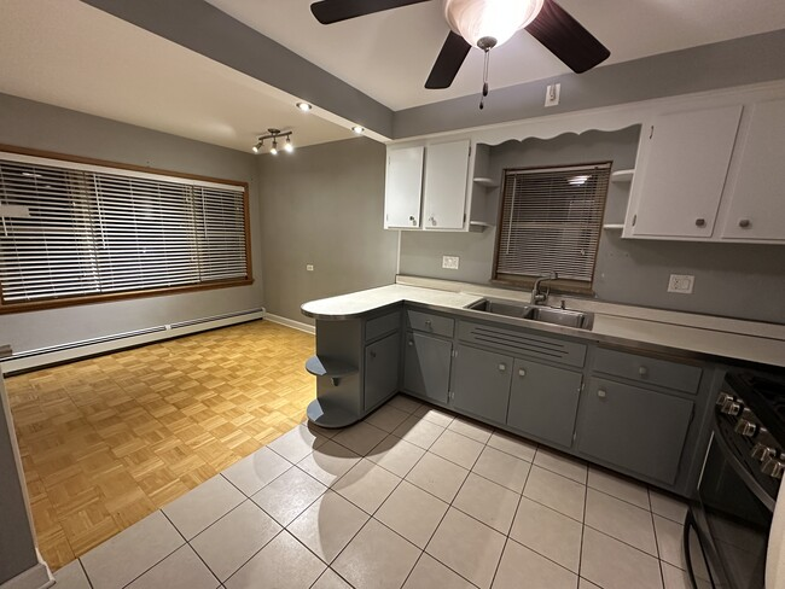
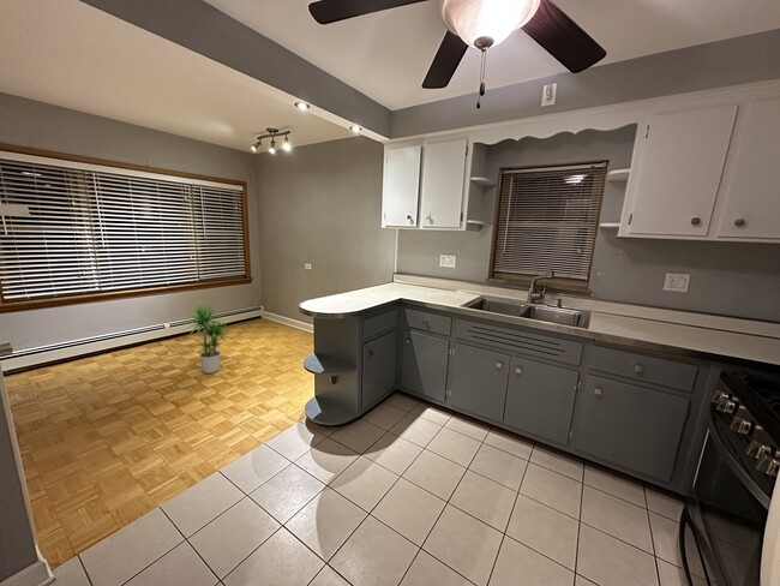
+ potted plant [182,301,233,375]
